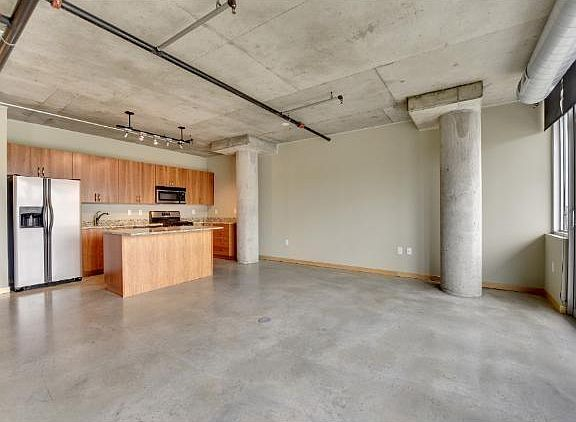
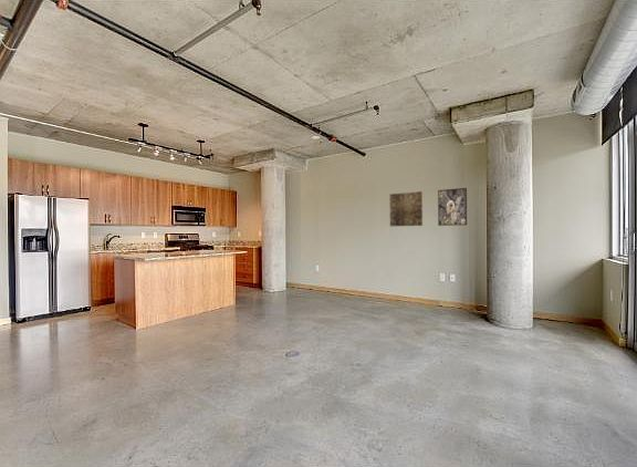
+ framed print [437,187,468,227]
+ wall art [388,190,424,227]
